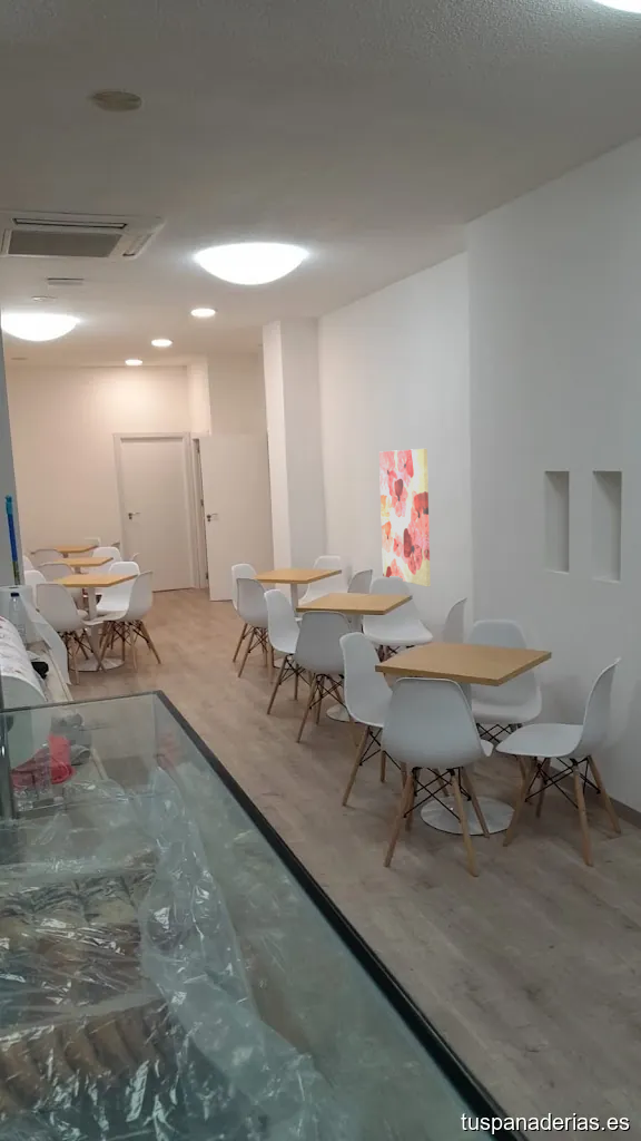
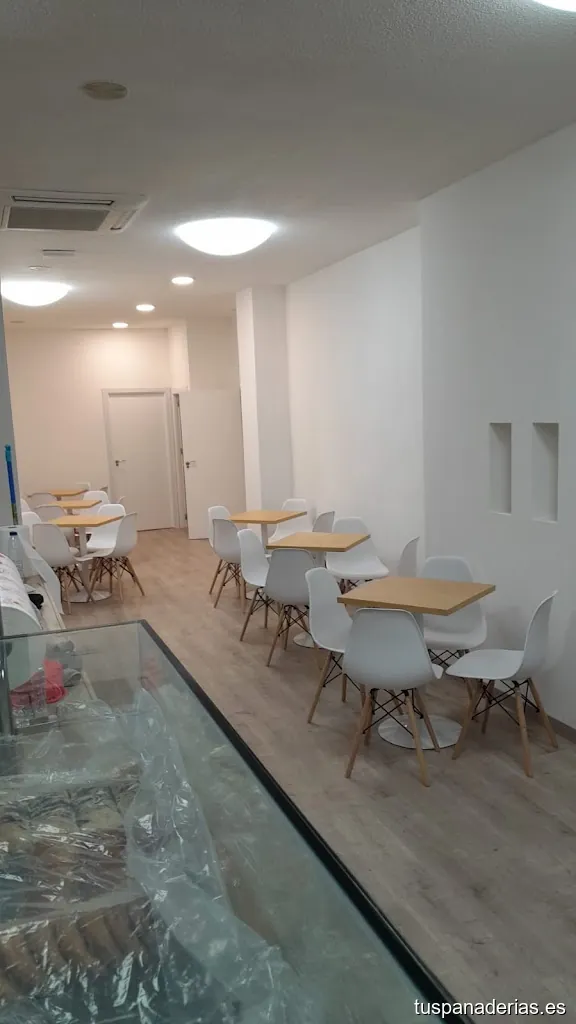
- wall art [378,448,432,588]
